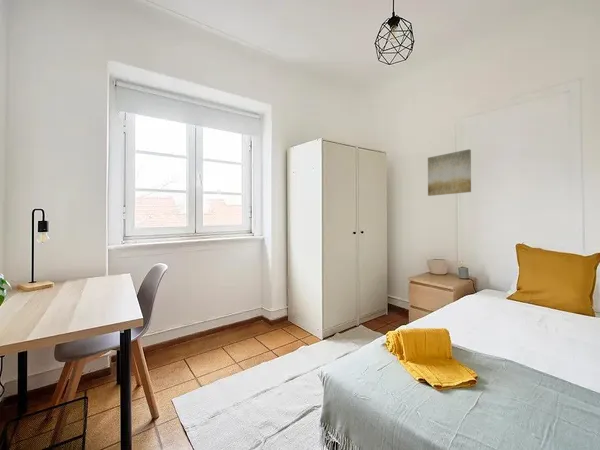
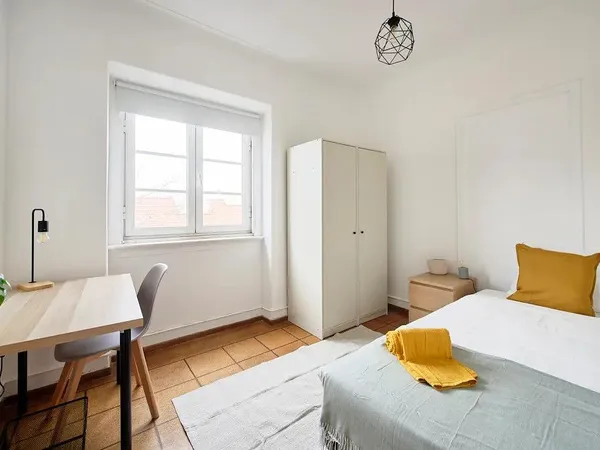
- wall art [427,148,472,197]
